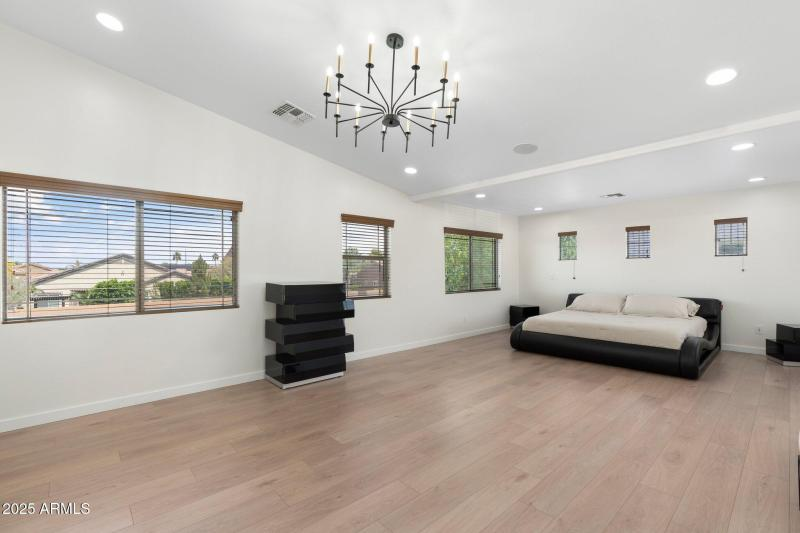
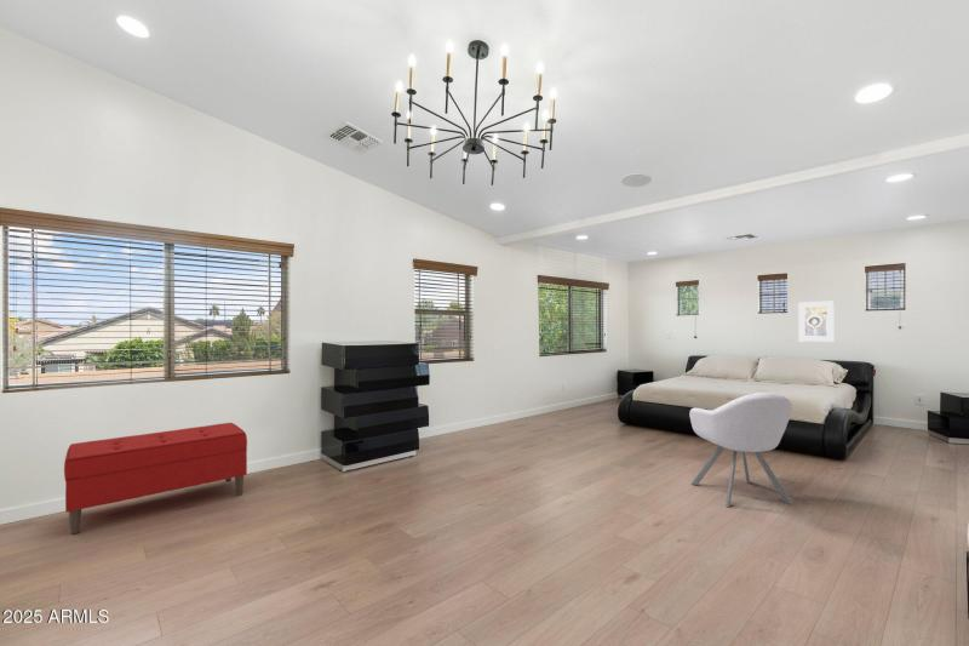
+ bench [63,422,248,534]
+ chair [688,391,793,508]
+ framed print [797,301,835,343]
